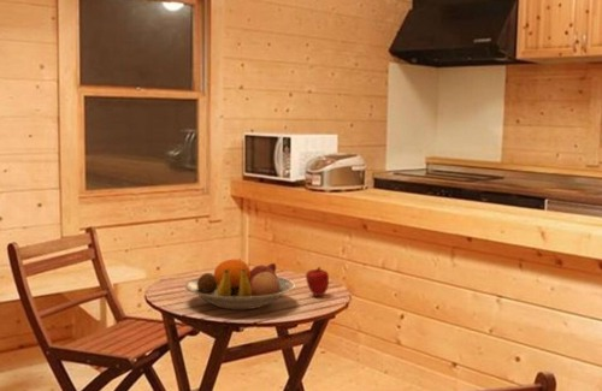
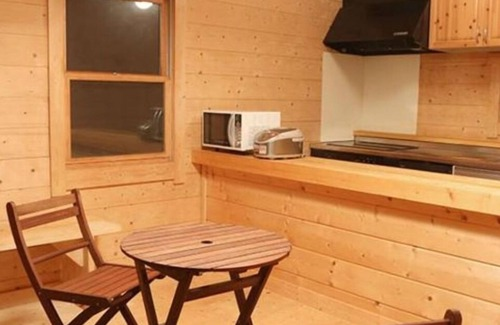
- apple [305,266,330,297]
- fruit bowl [184,257,296,310]
